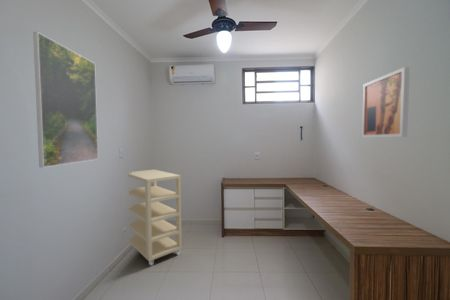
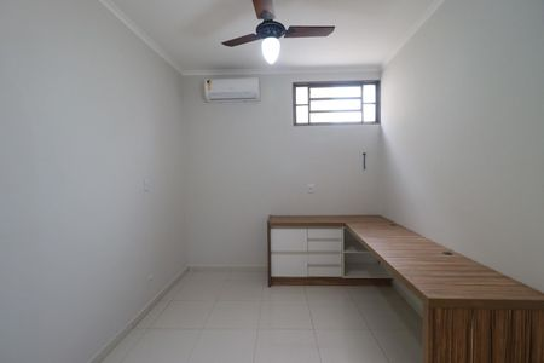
- wall art [361,66,411,138]
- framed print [32,31,99,168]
- shelving unit [127,169,183,267]
